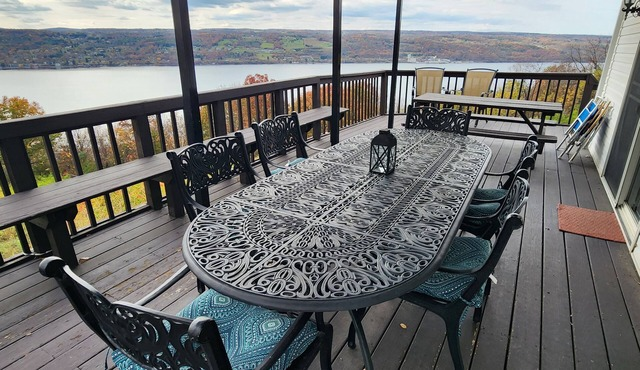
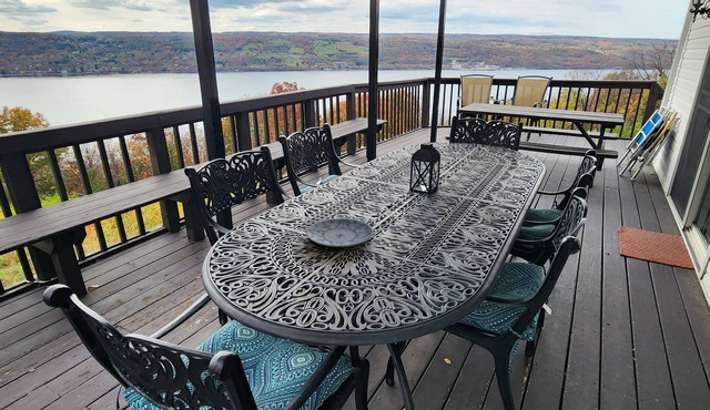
+ plate [305,217,374,248]
